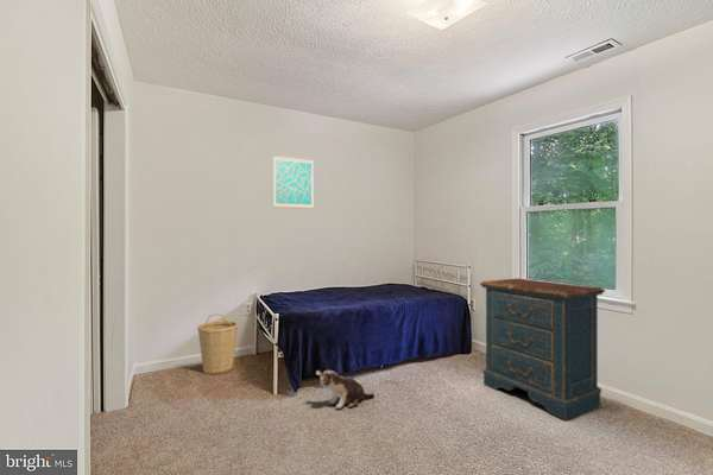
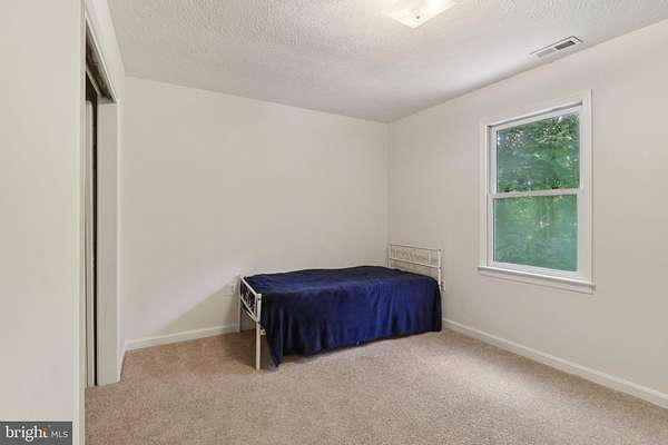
- wall art [273,154,314,210]
- basket [196,312,239,375]
- plush toy [315,369,376,410]
- dresser [479,277,606,422]
